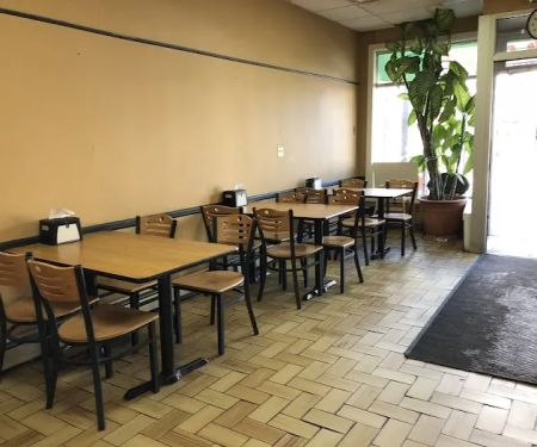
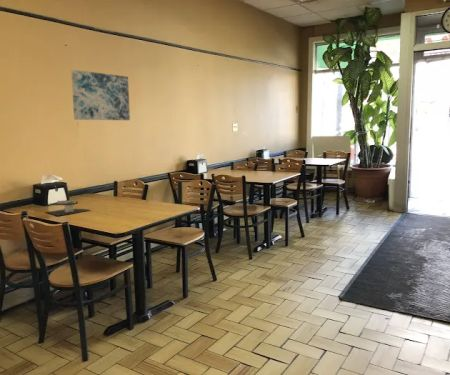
+ wall art [70,69,131,121]
+ napkin holder [45,199,92,217]
